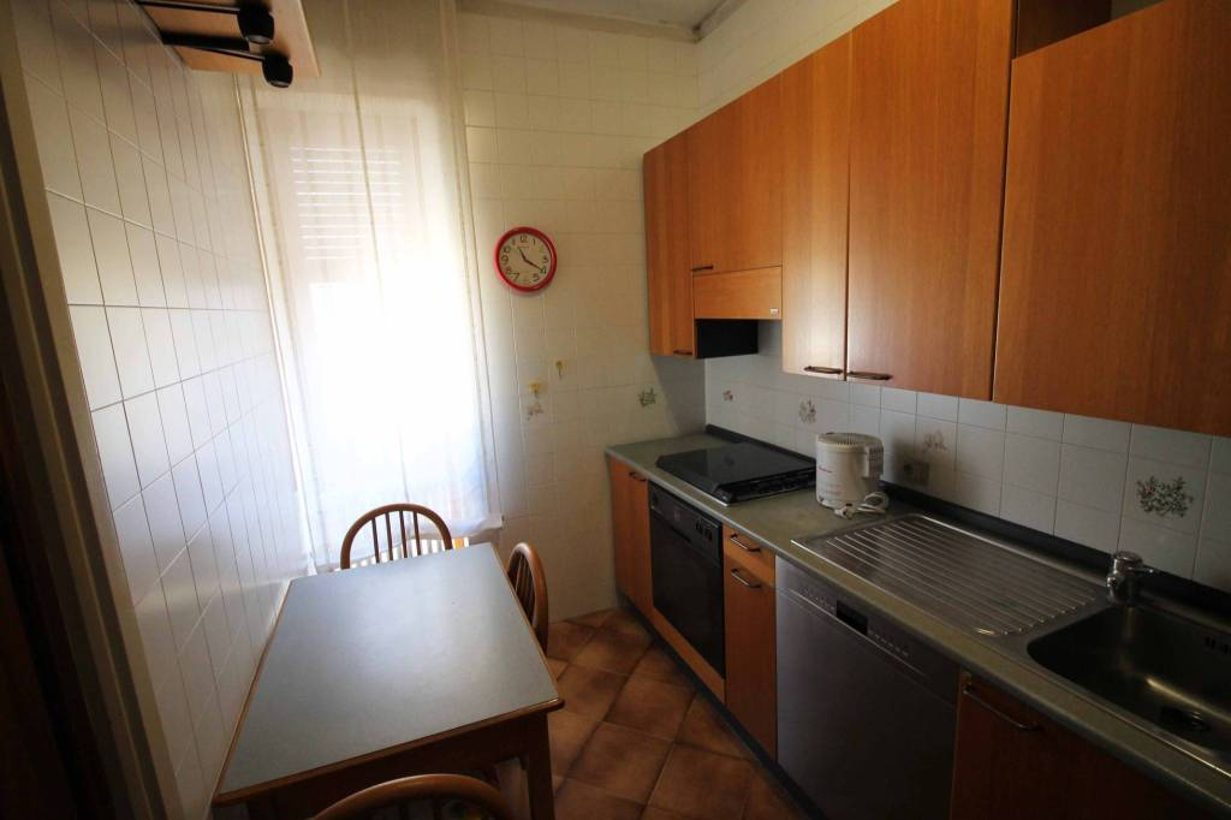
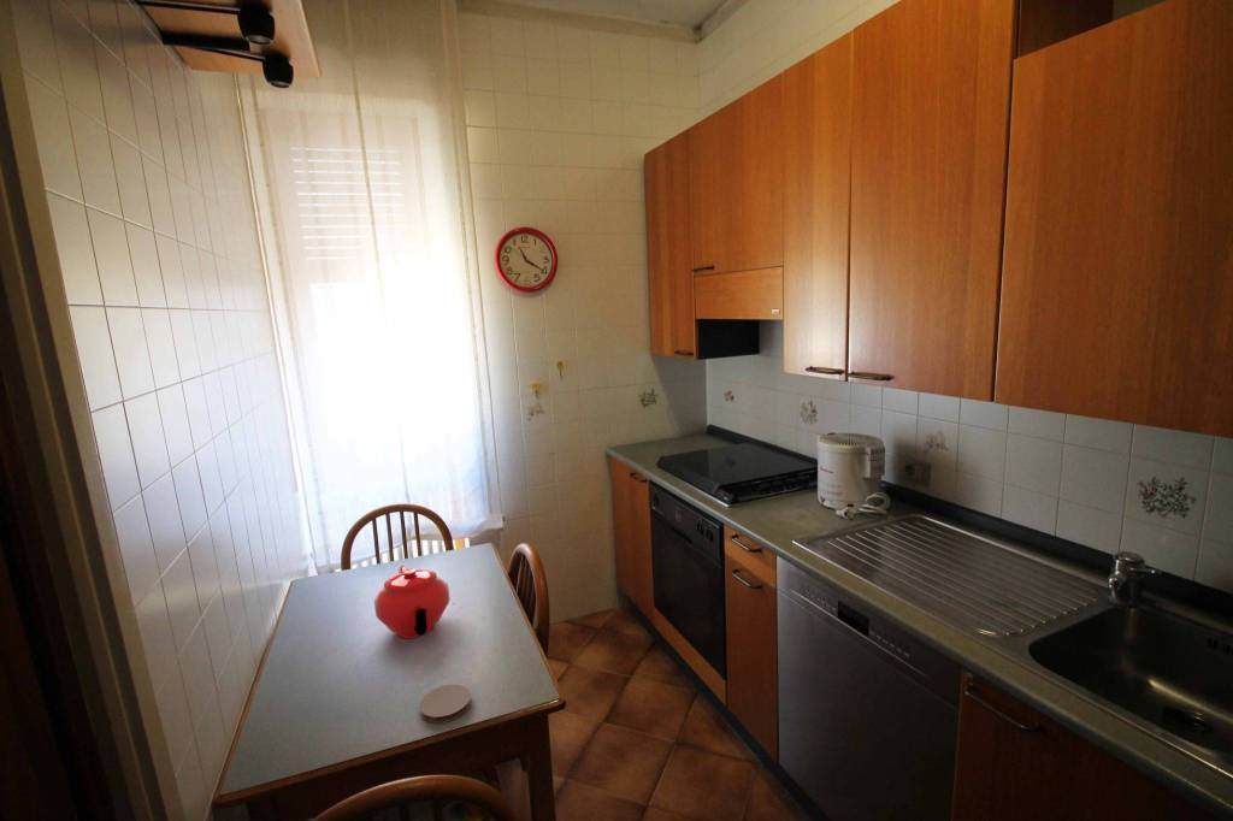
+ coaster [418,684,472,725]
+ teapot [373,565,450,639]
